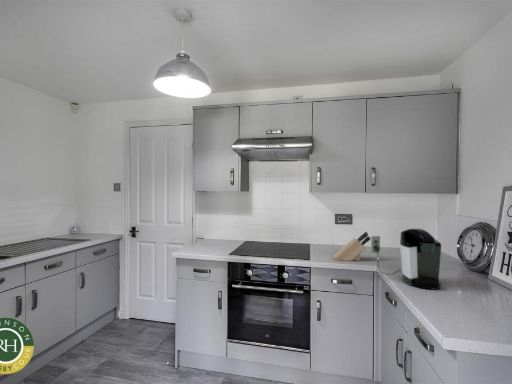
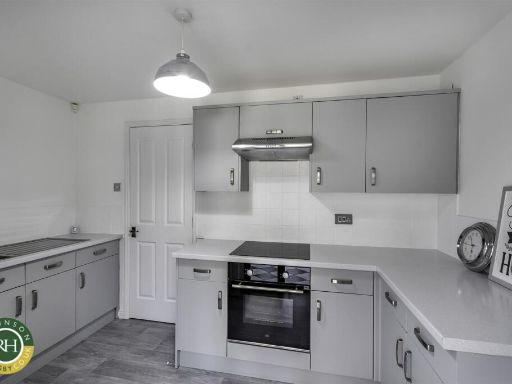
- knife block [332,231,371,262]
- coffee maker [370,228,442,290]
